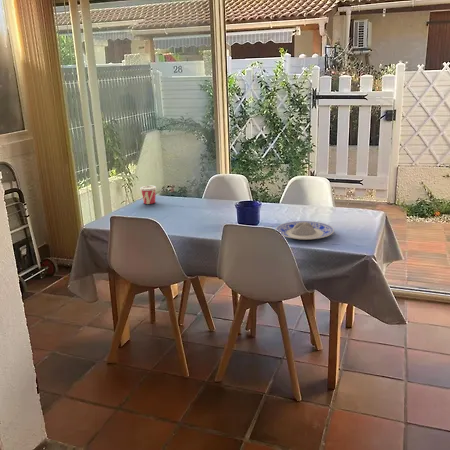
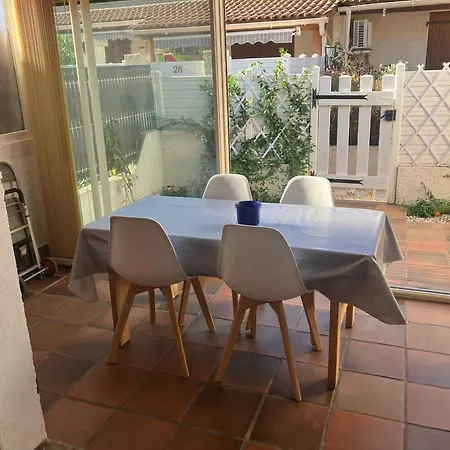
- plate [275,220,335,241]
- cup [139,185,158,205]
